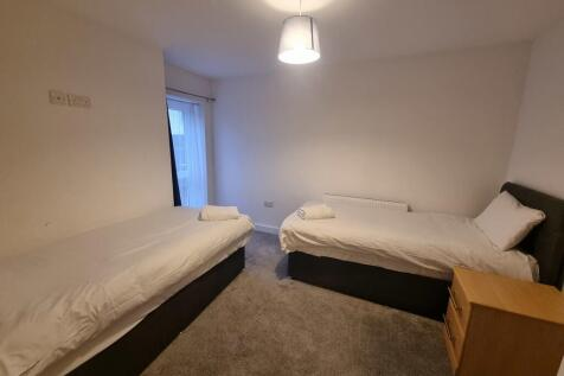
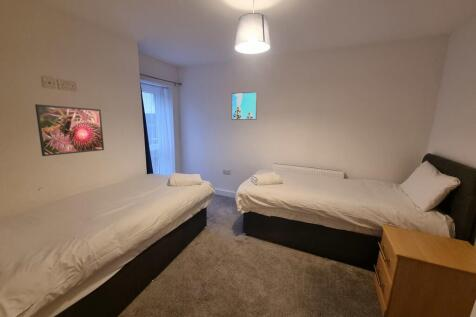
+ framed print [34,103,105,157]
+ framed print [231,91,258,121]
